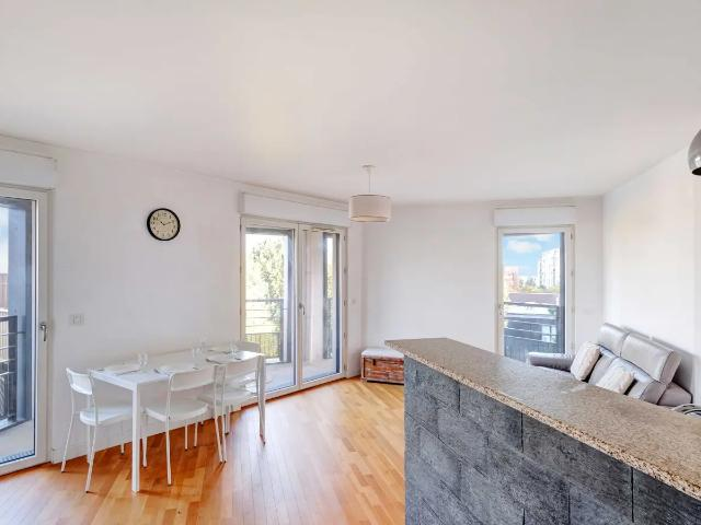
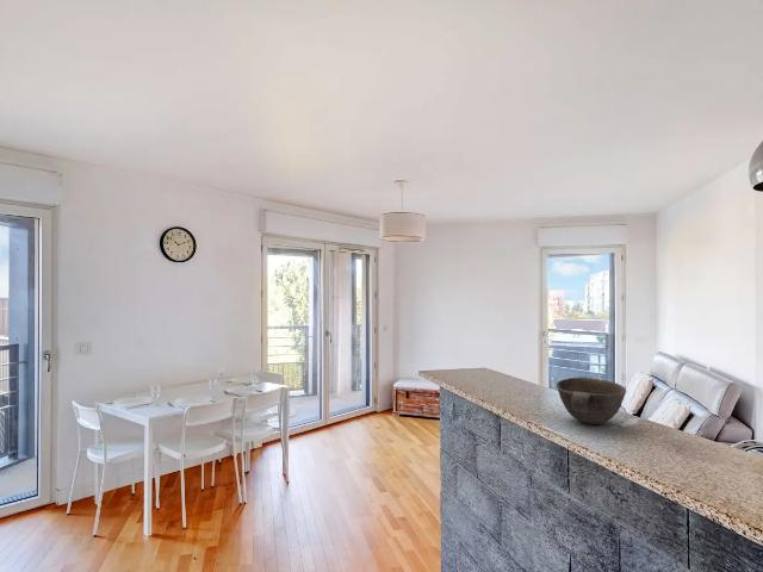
+ bowl [556,377,627,425]
